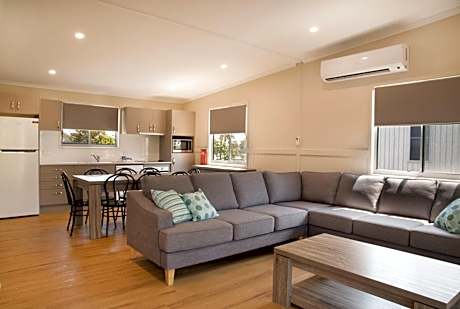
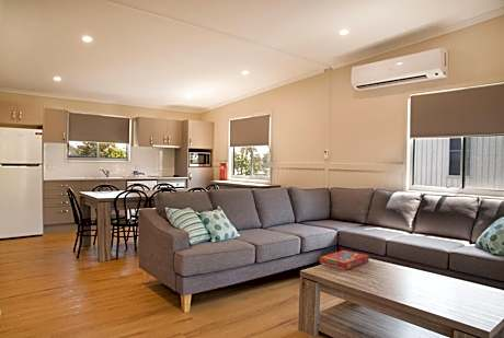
+ snack box [319,249,370,271]
